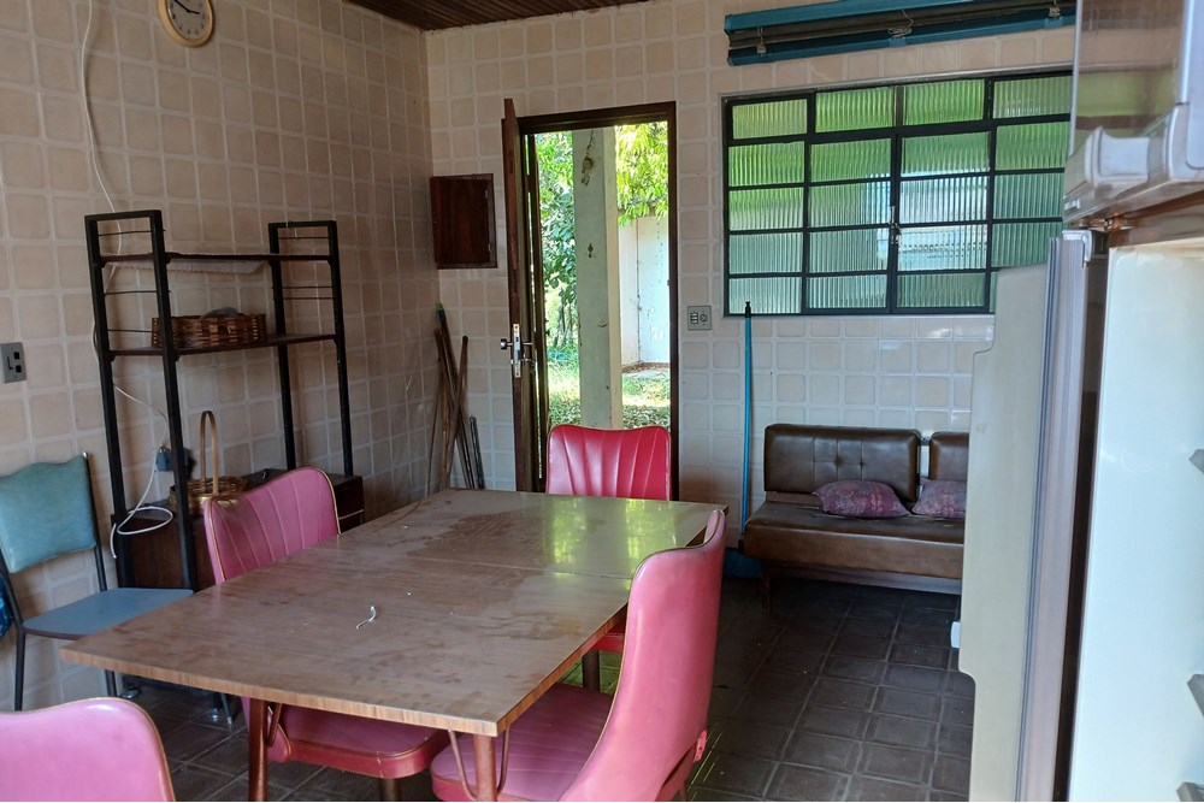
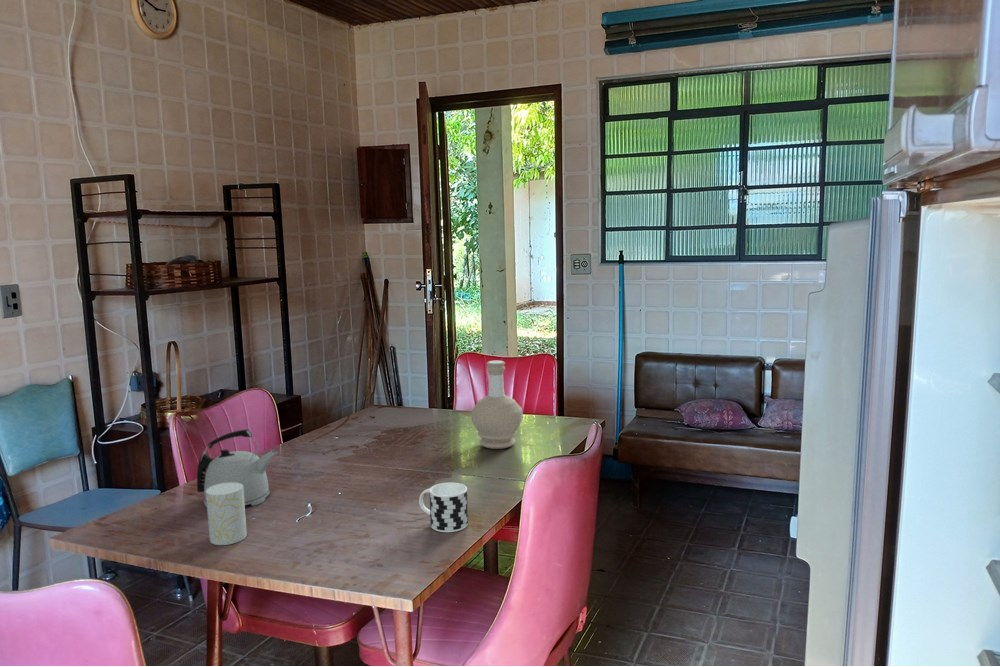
+ cup [206,482,248,546]
+ bottle [470,360,524,450]
+ kettle [196,428,278,508]
+ cup [418,482,469,533]
